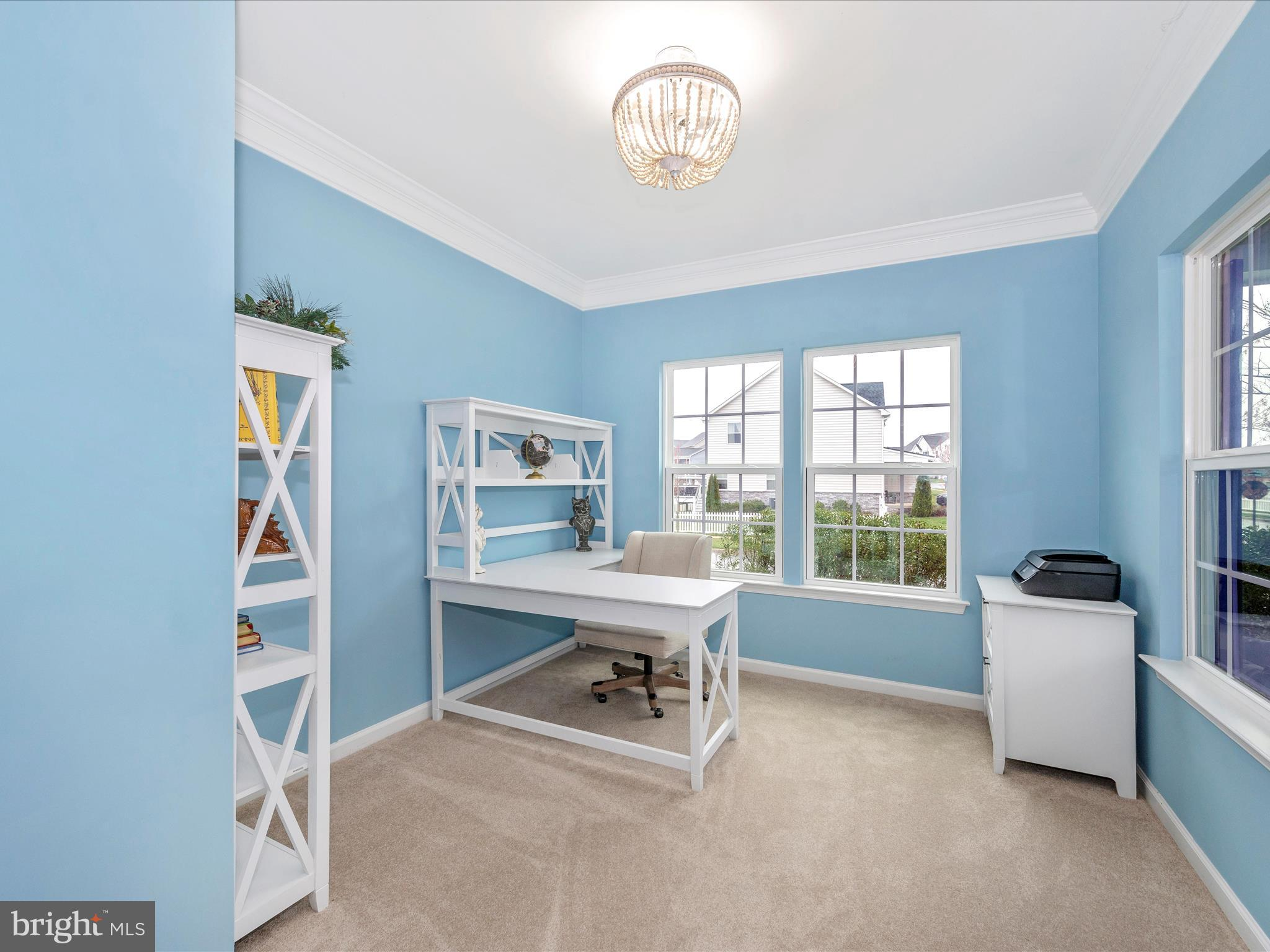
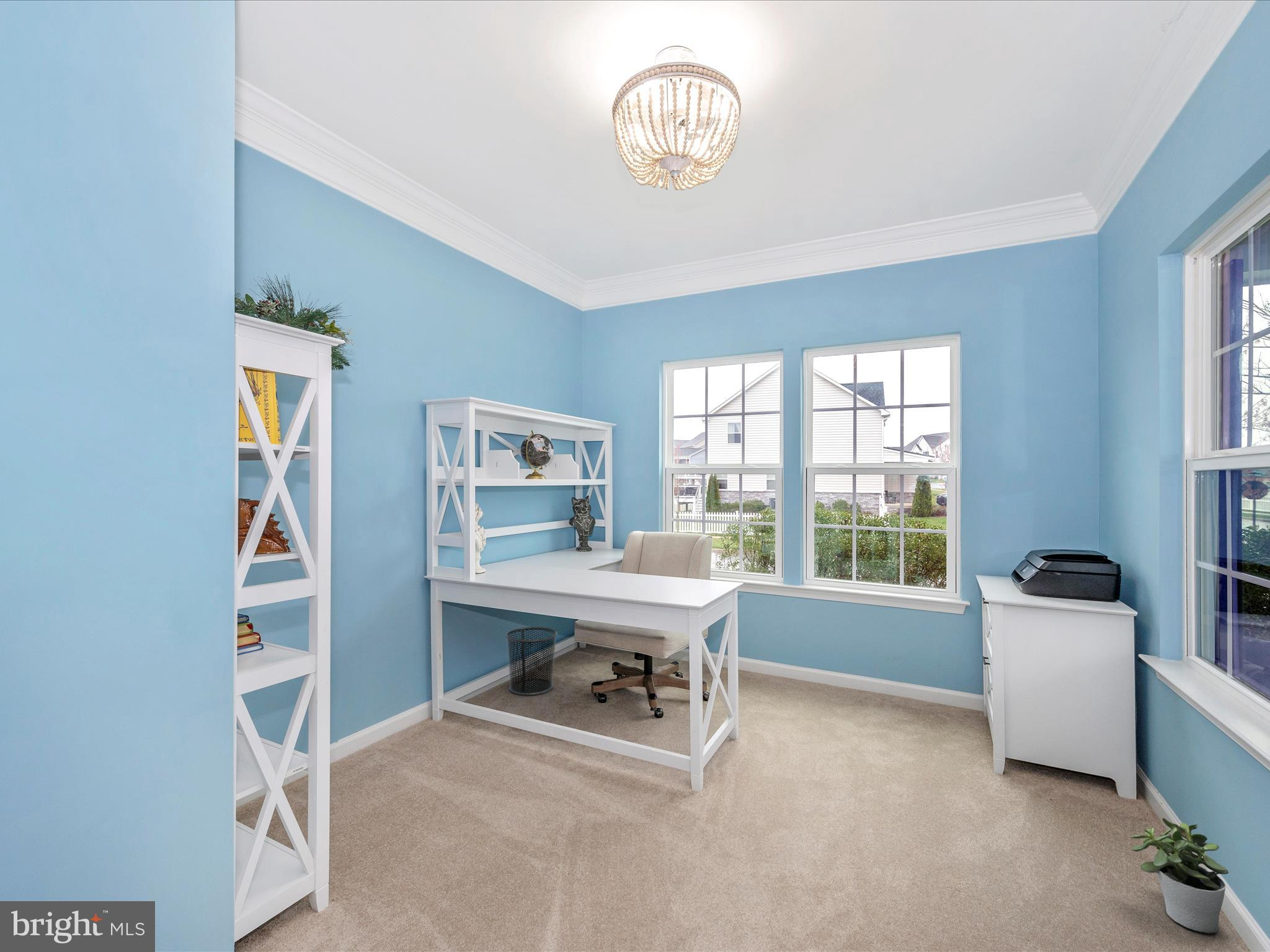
+ waste bin [505,627,557,696]
+ potted plant [1130,818,1229,934]
